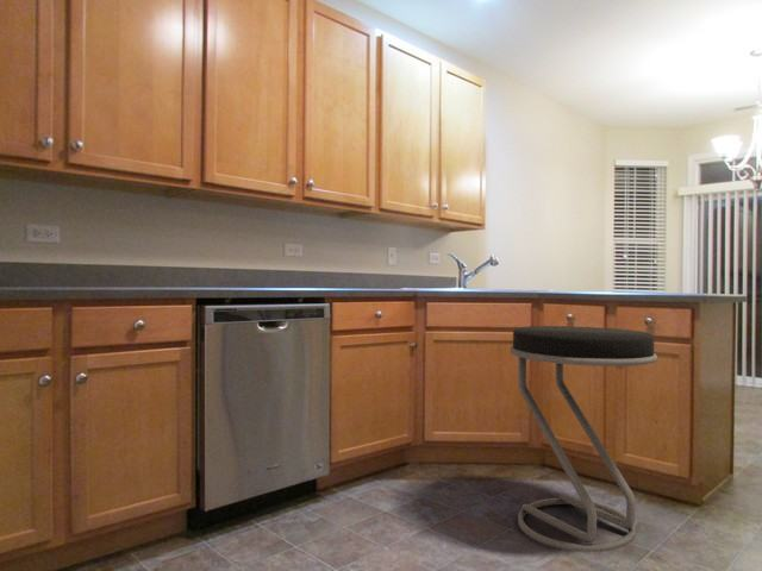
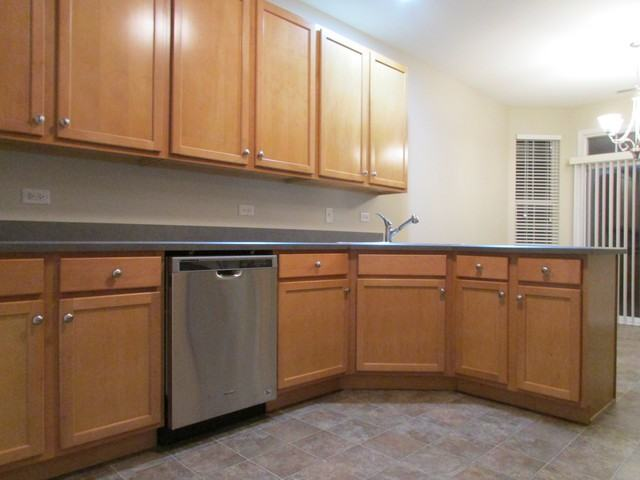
- stool [508,325,658,553]
